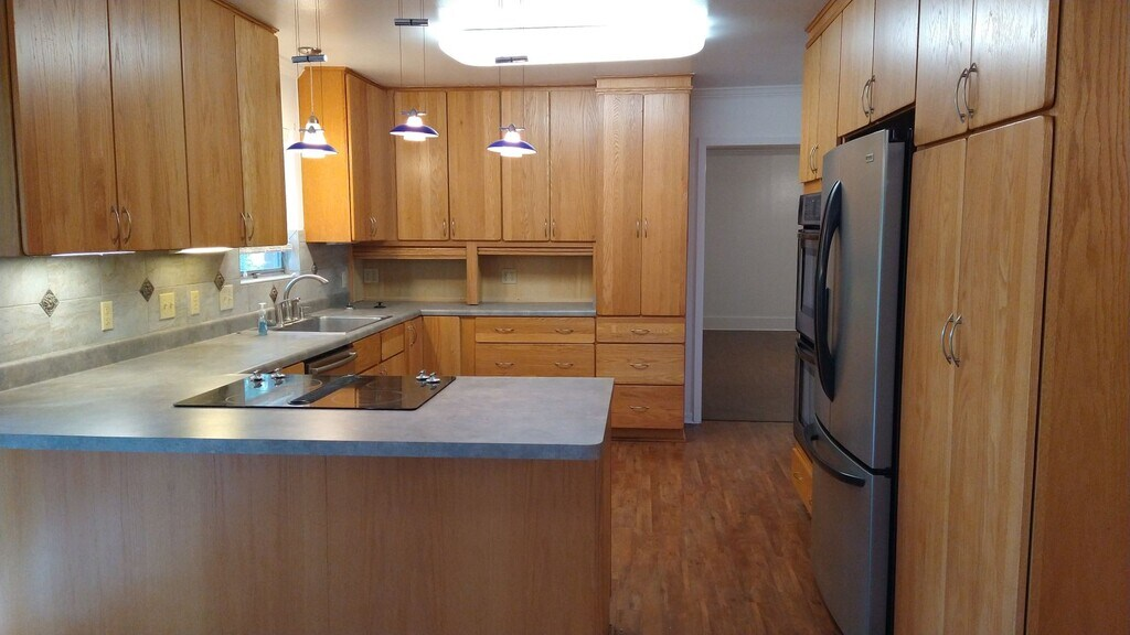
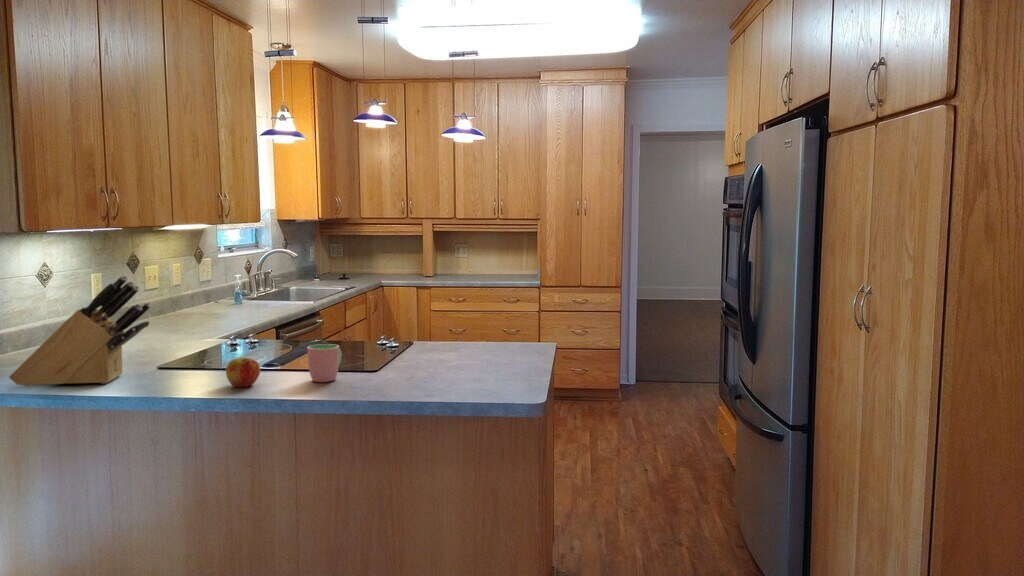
+ apple [225,357,261,388]
+ knife block [8,275,152,387]
+ cup [306,343,343,383]
